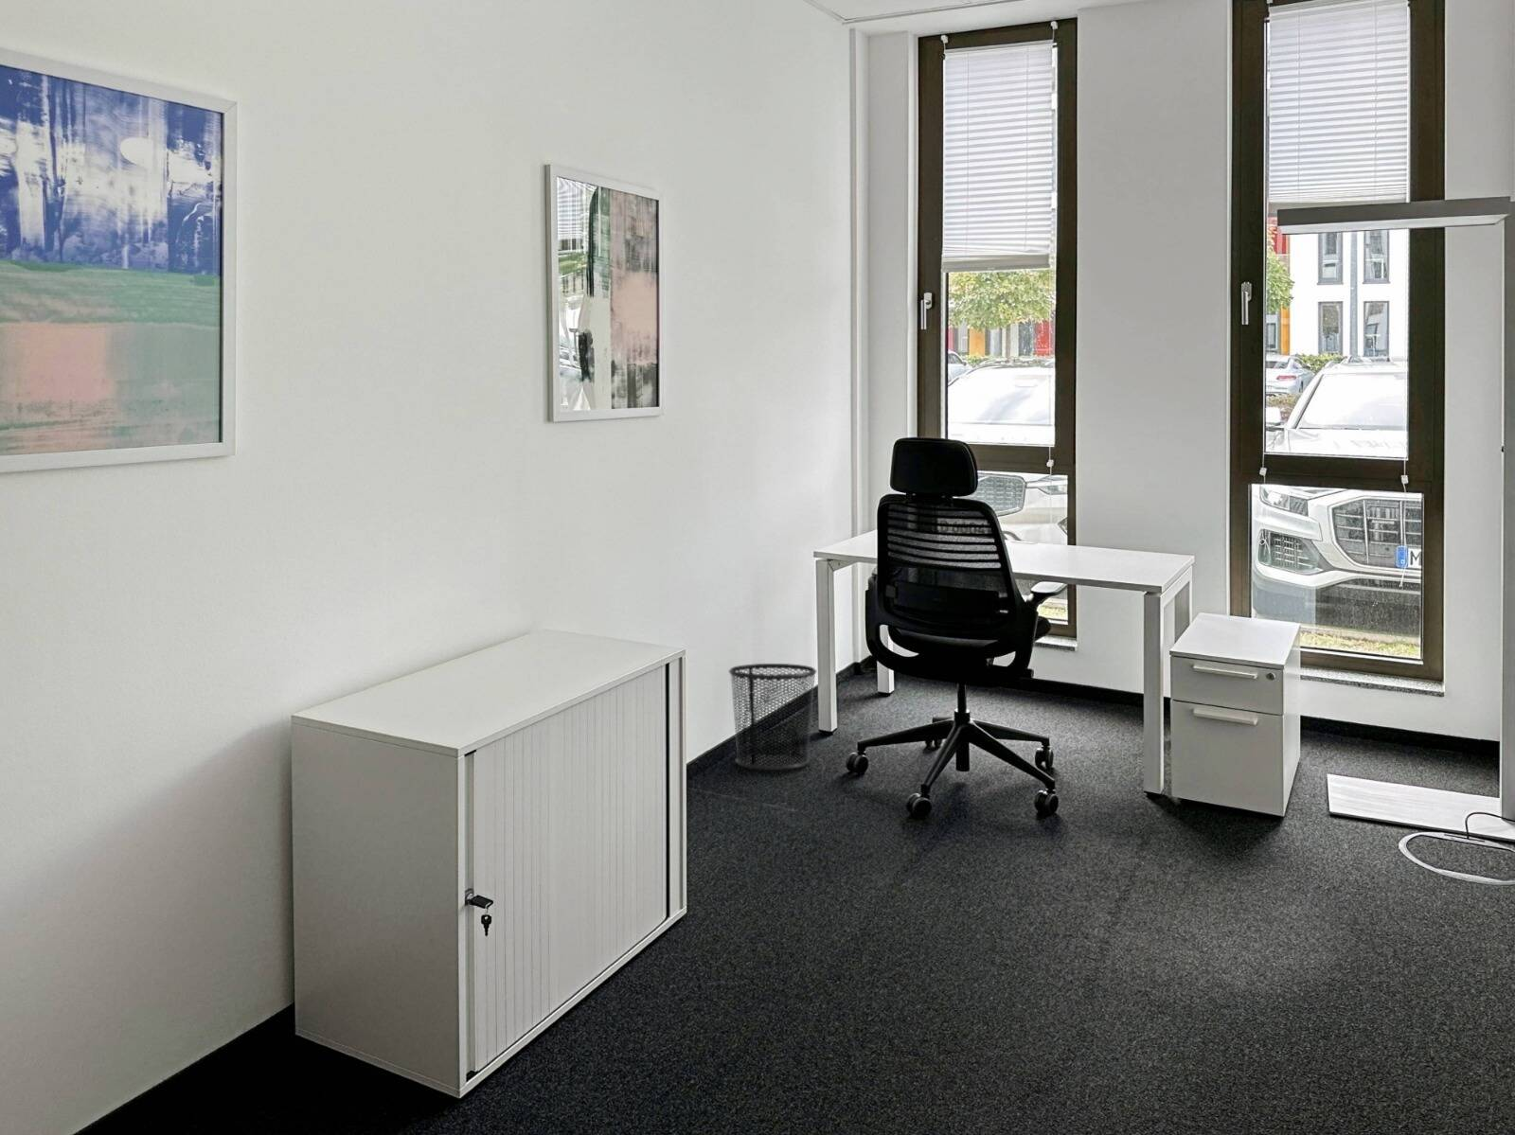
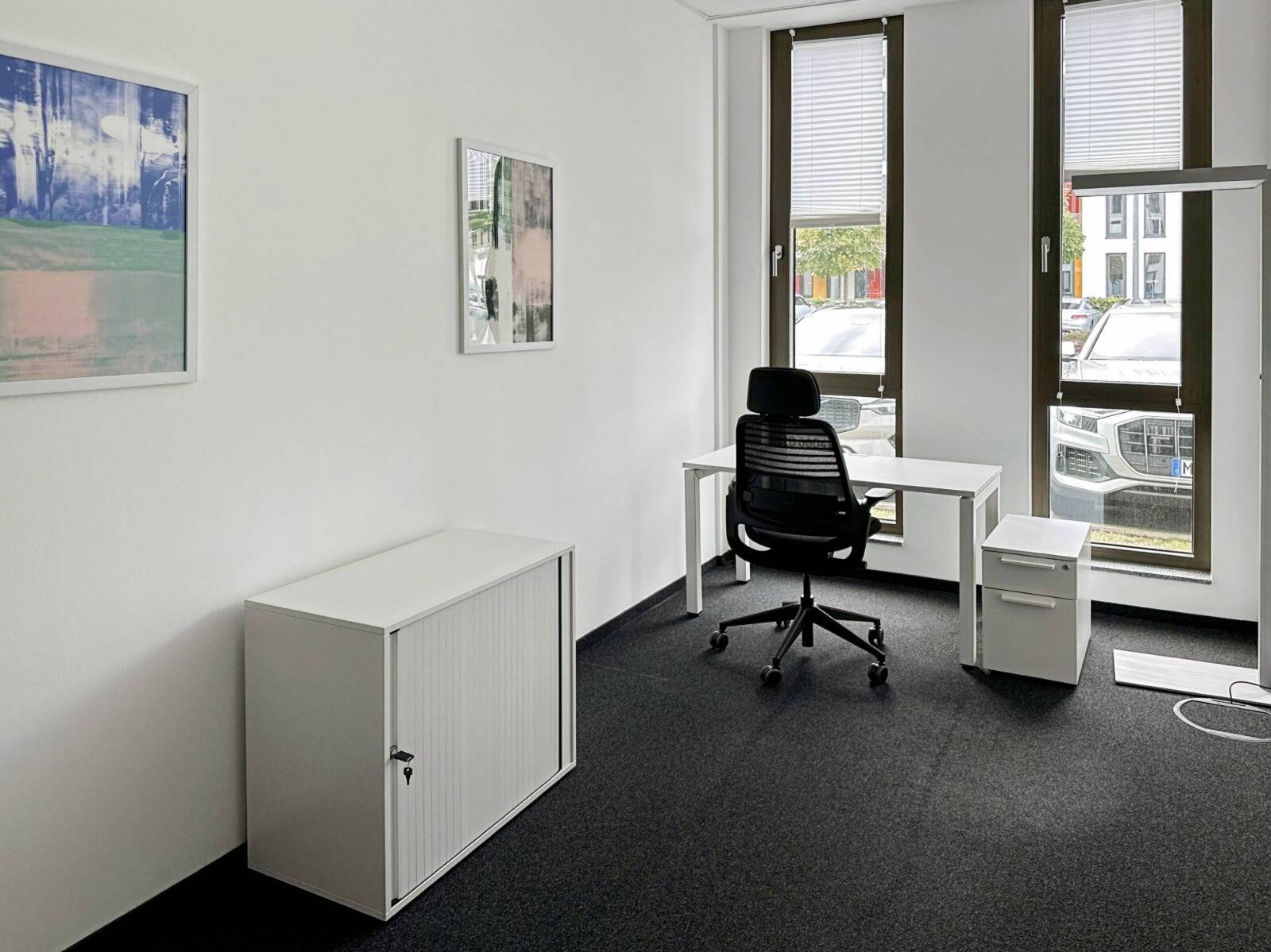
- waste bin [728,663,818,771]
